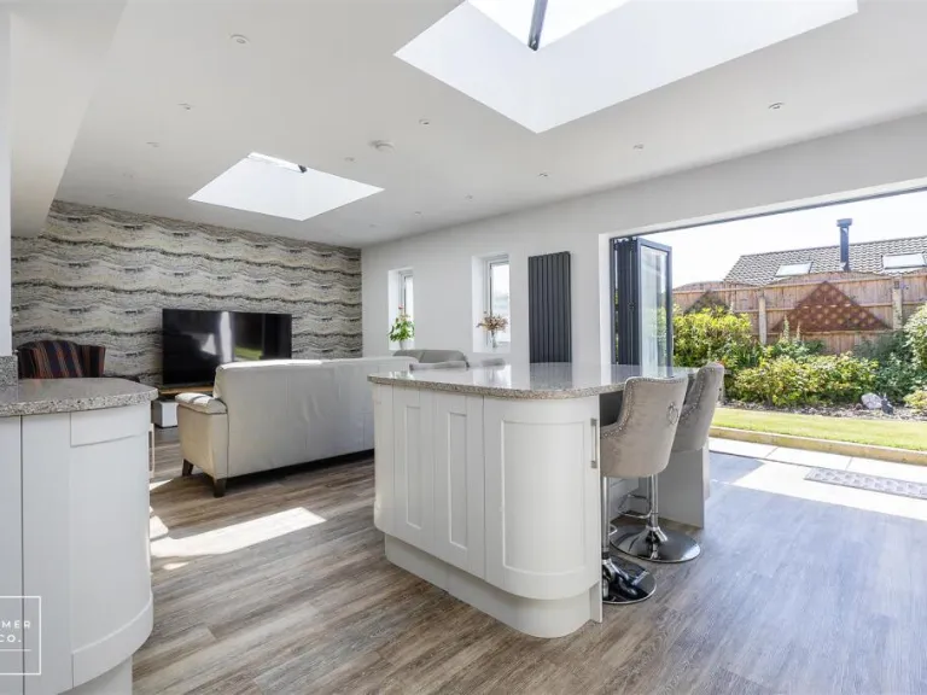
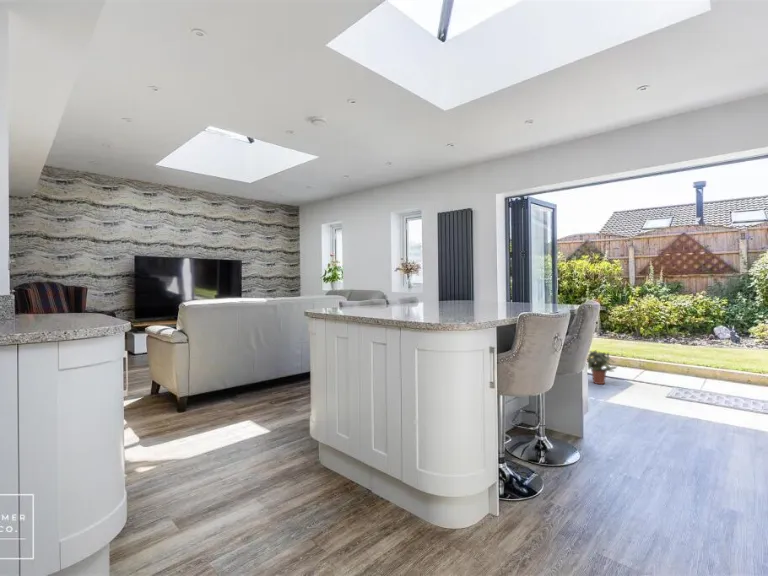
+ potted plant [587,349,618,385]
